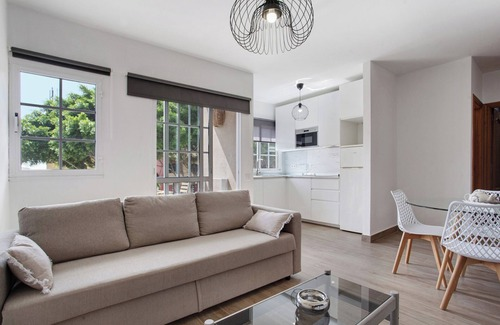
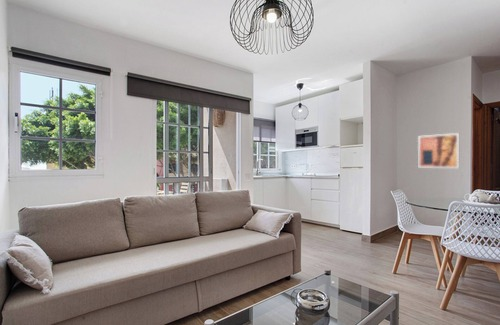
+ wall art [417,132,460,169]
